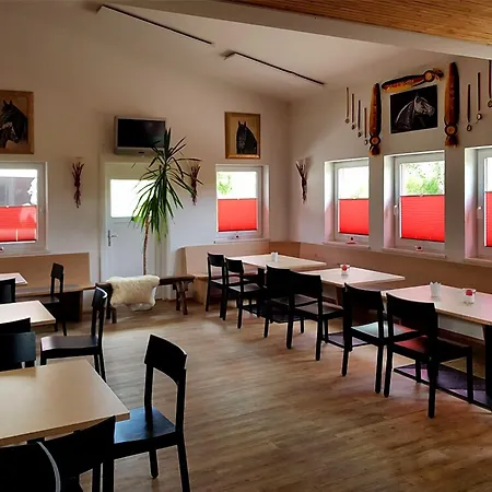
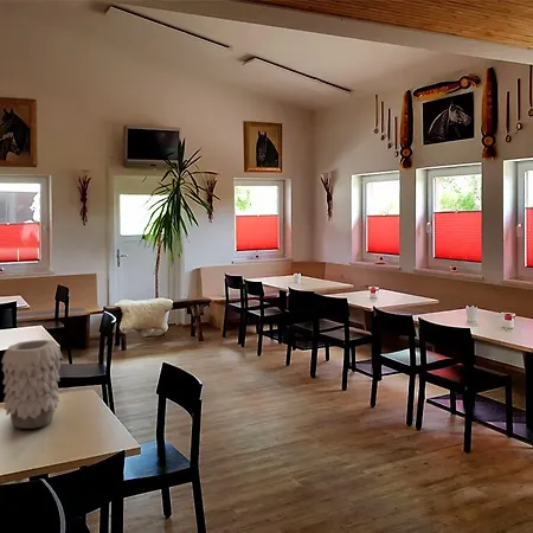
+ vase [0,339,64,430]
